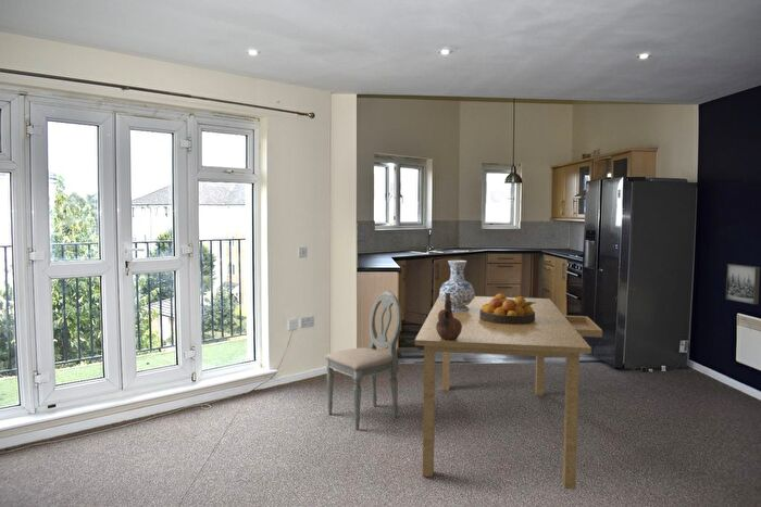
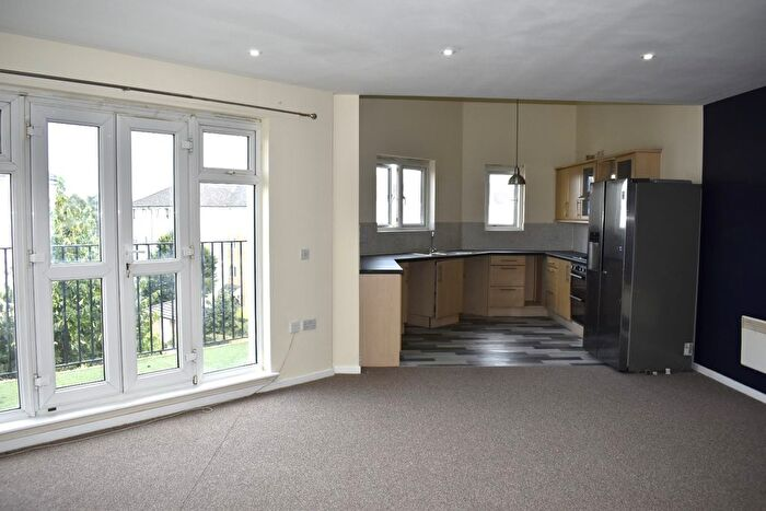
- dining table [414,295,603,491]
- ceramic pitcher [436,293,462,340]
- fruit bowl [479,293,535,325]
- dining chair [325,289,402,431]
- wall art [725,263,761,305]
- vase [438,259,475,312]
